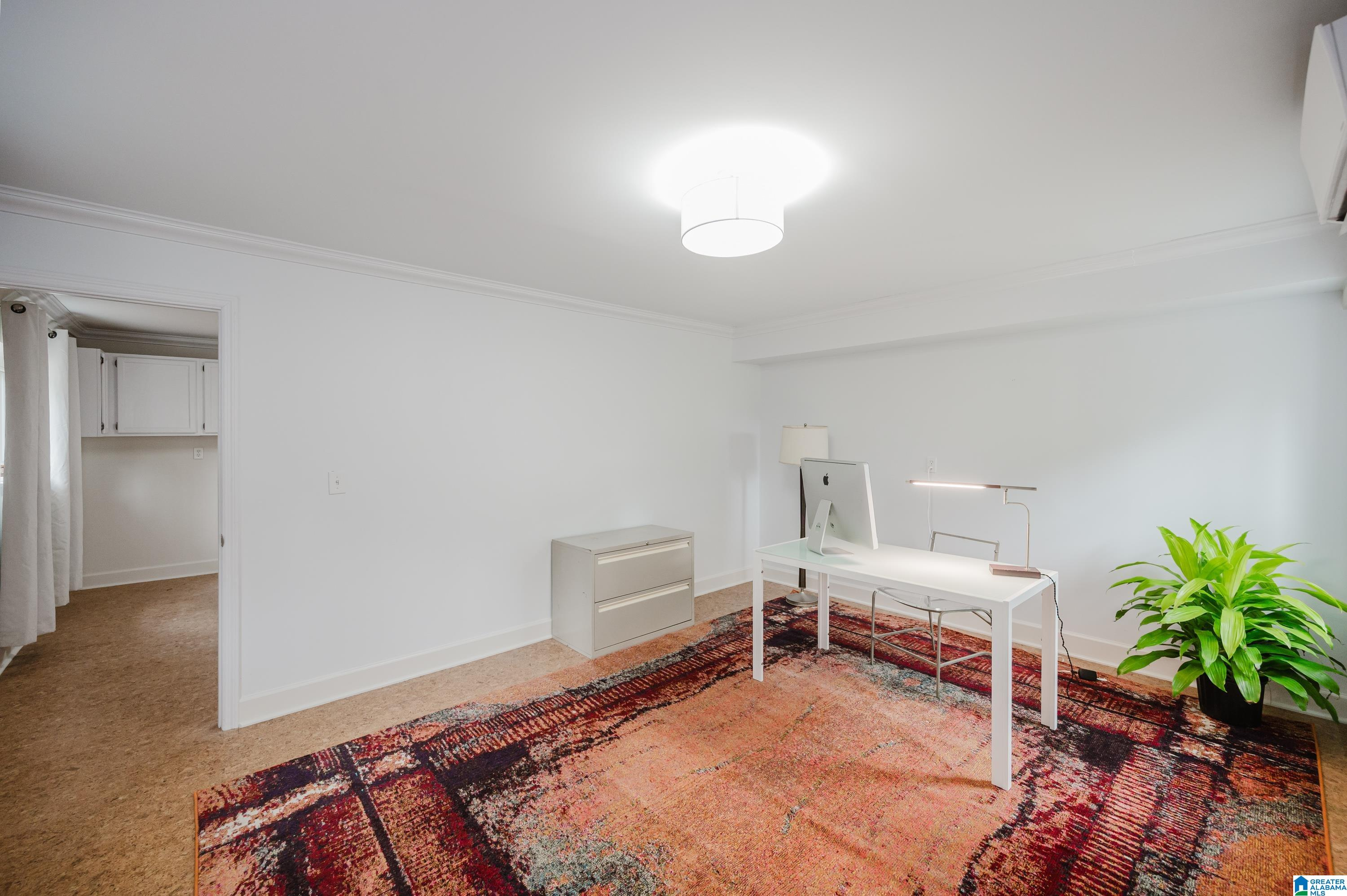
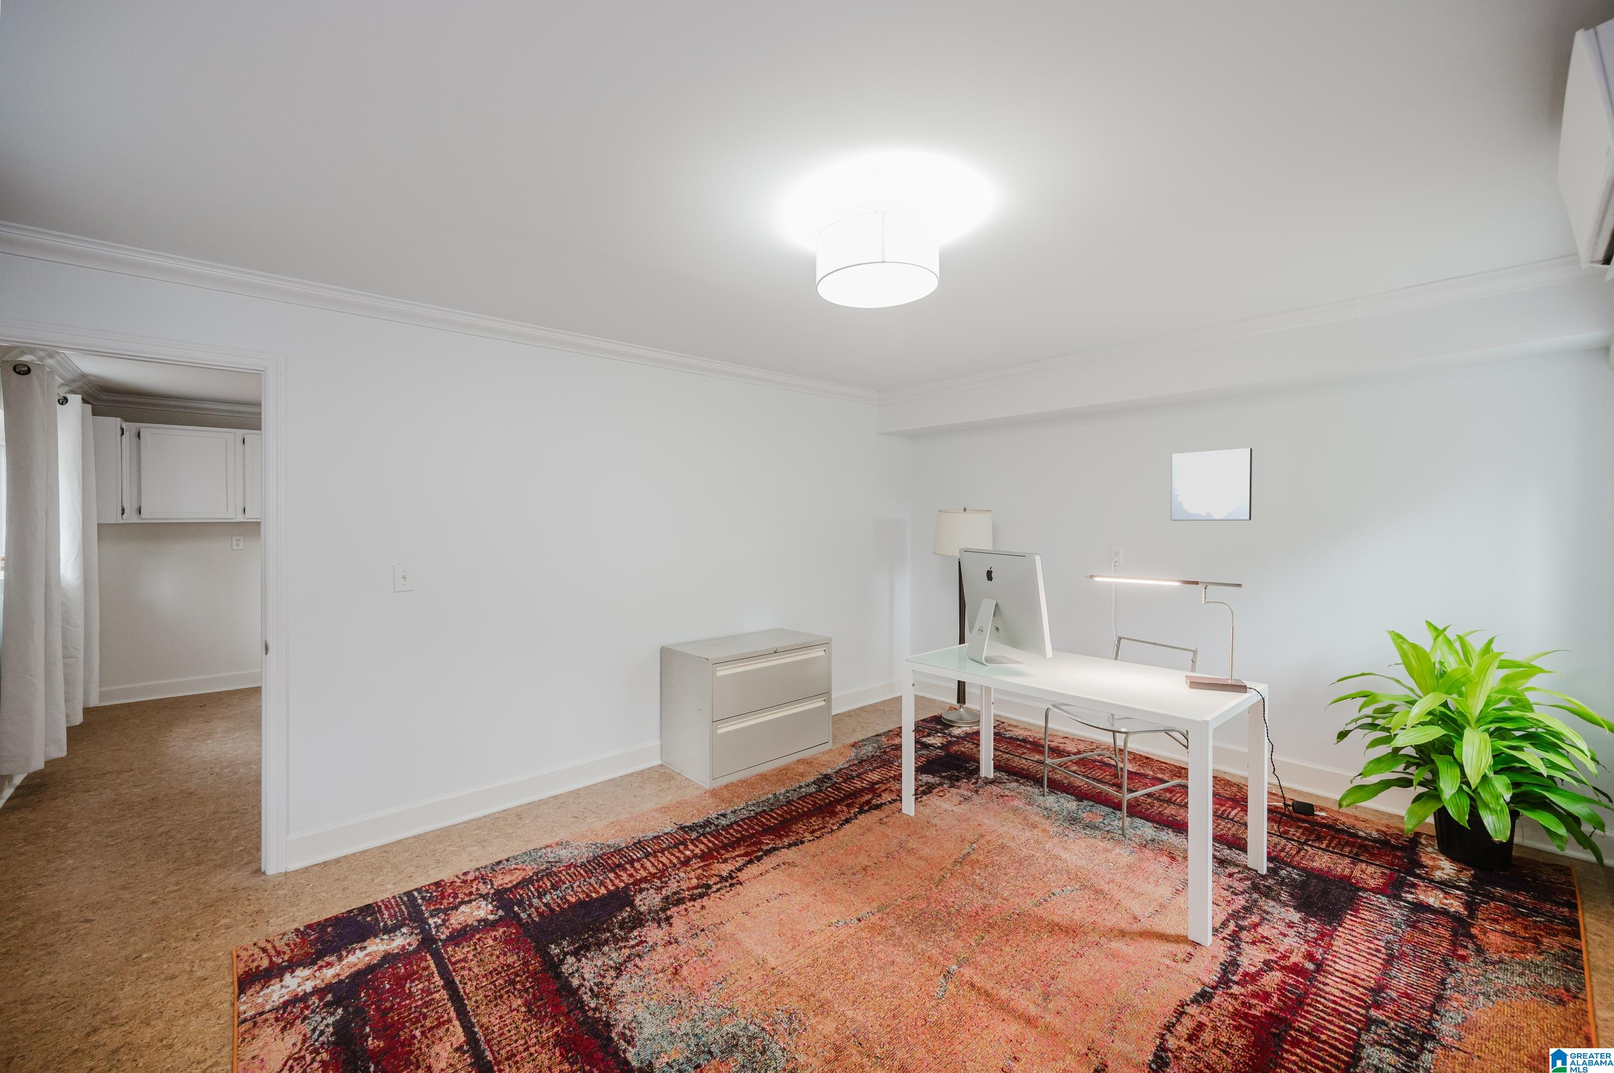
+ wall art [1171,447,1252,521]
